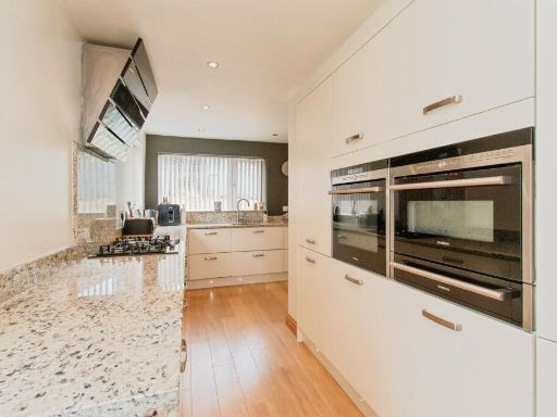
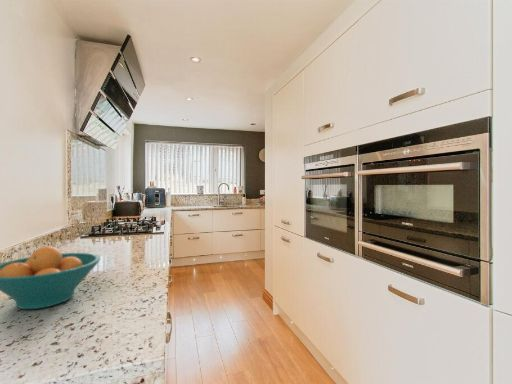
+ fruit bowl [0,245,102,310]
